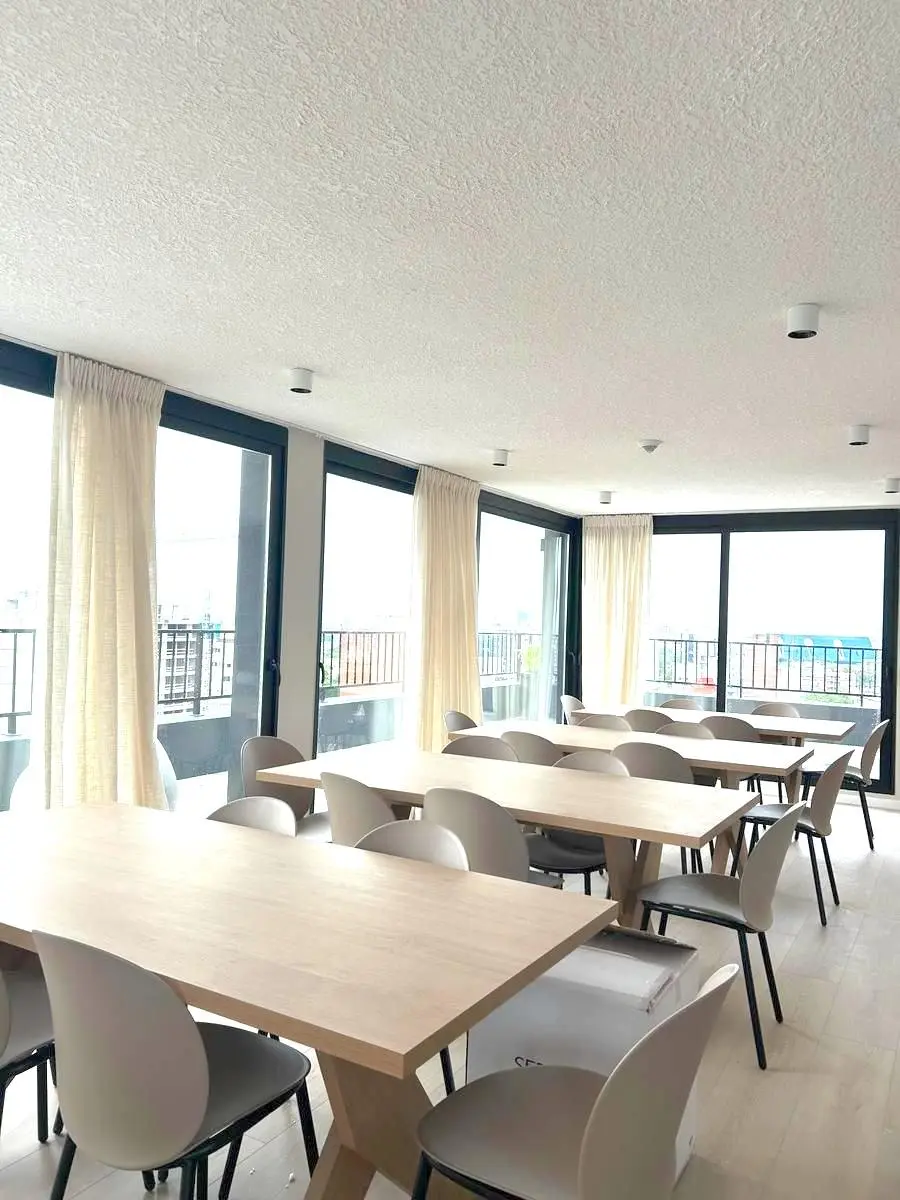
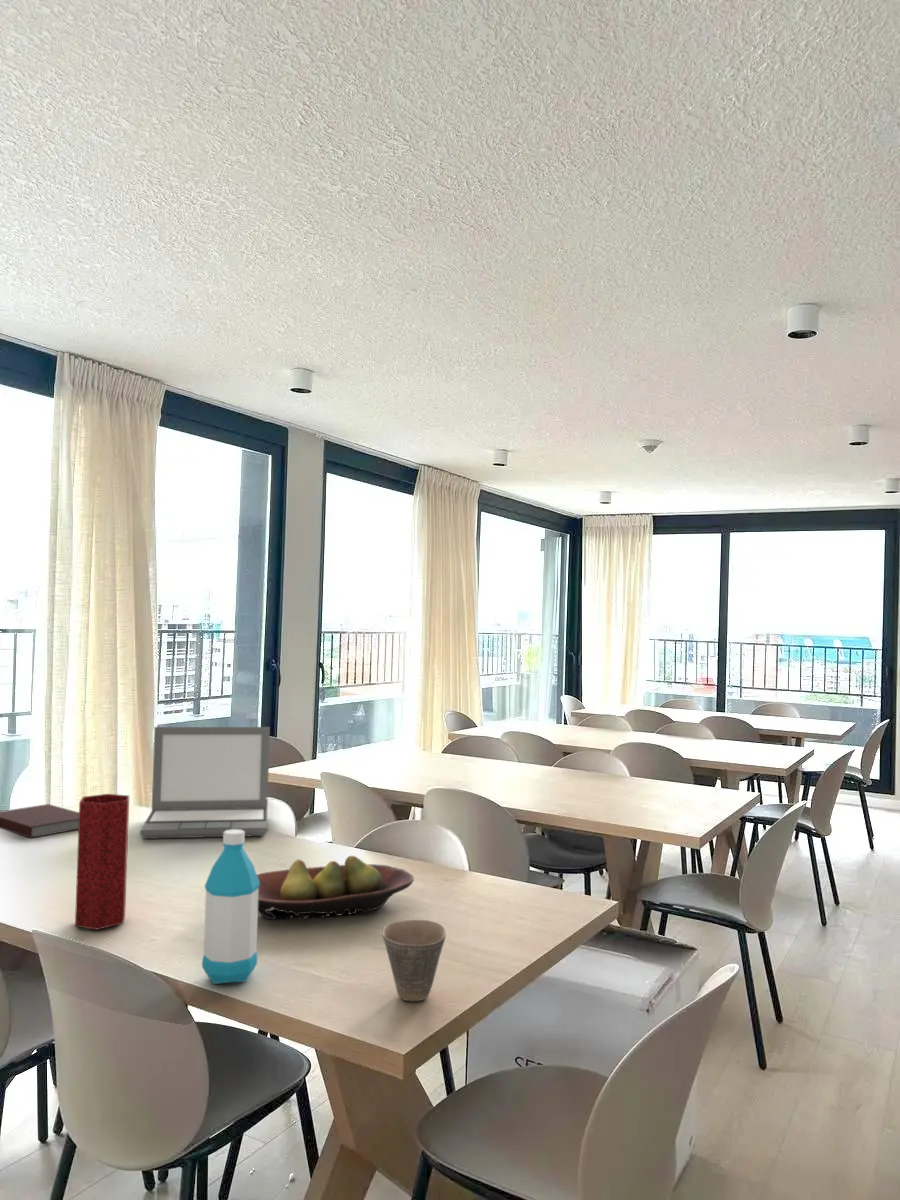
+ cup [381,919,447,1002]
+ fruit bowl [257,855,415,921]
+ laptop [139,726,271,840]
+ water bottle [201,829,260,985]
+ vase [74,793,130,931]
+ notebook [0,803,79,839]
